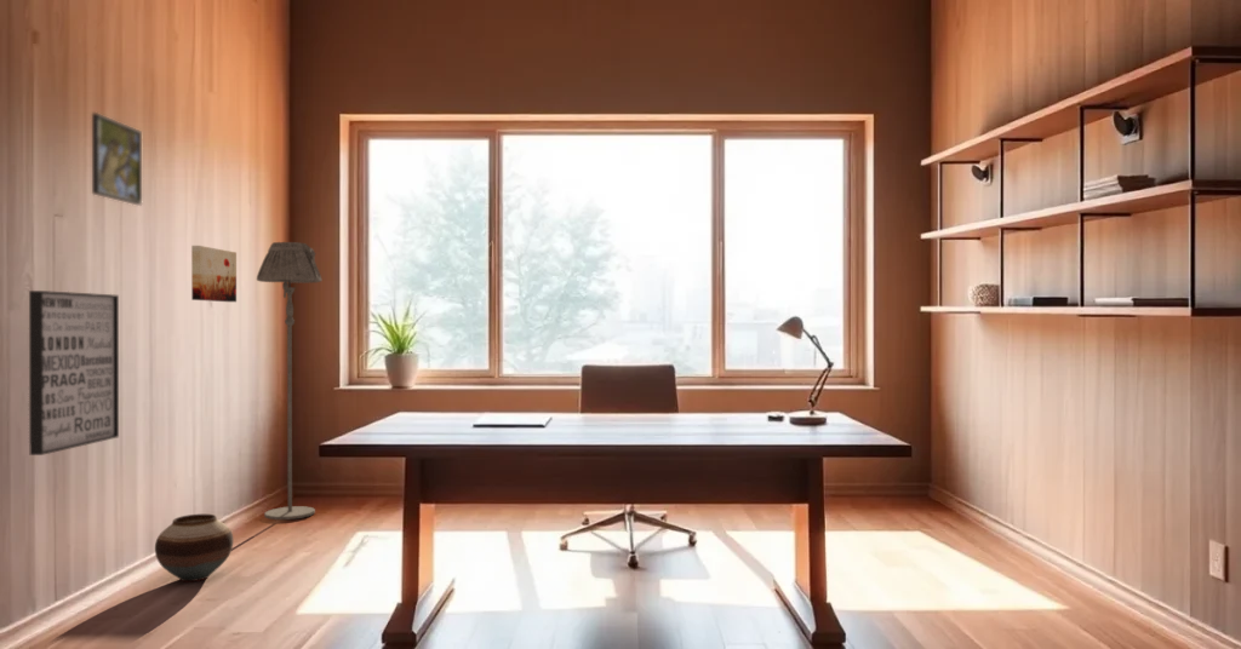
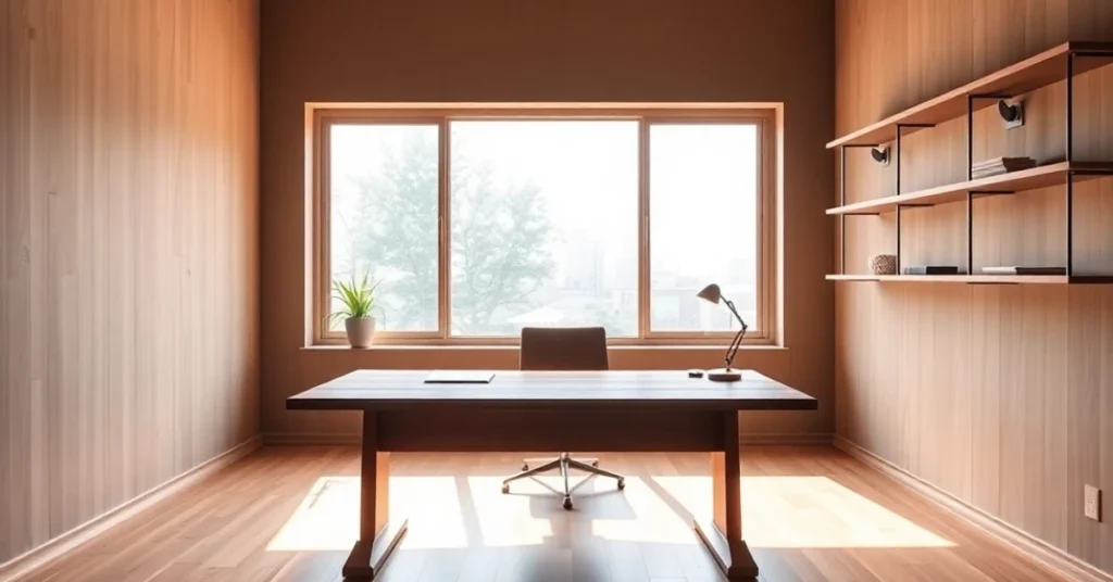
- wall art [28,289,120,456]
- wall art [190,245,238,303]
- floor lamp [256,241,322,521]
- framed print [91,111,143,206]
- vase [154,513,234,582]
